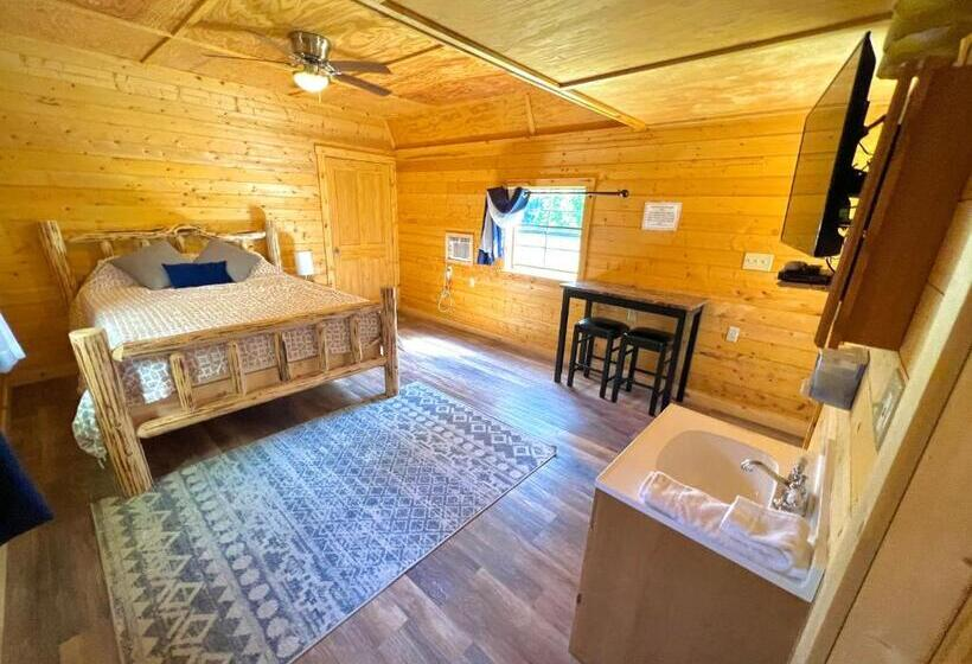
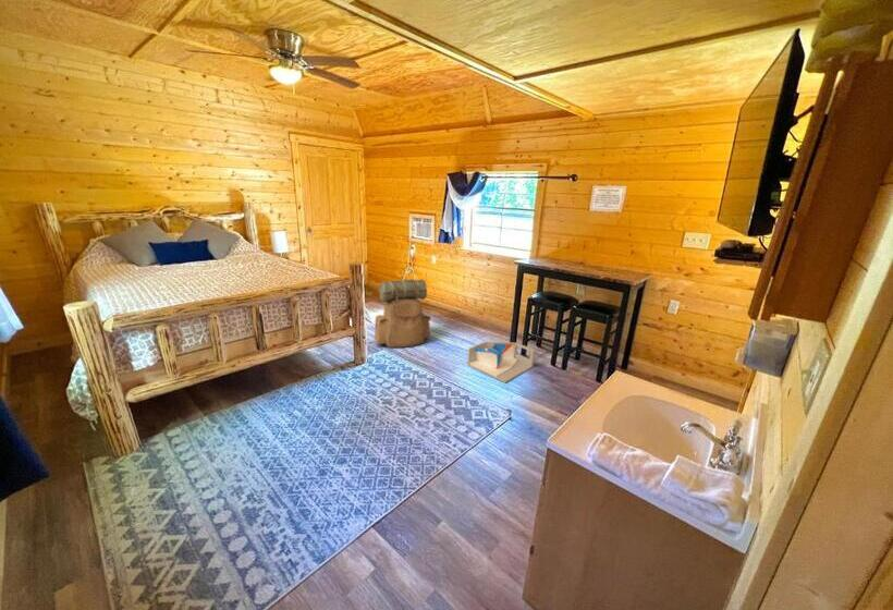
+ backpack [374,278,431,349]
+ storage bin [466,341,537,385]
